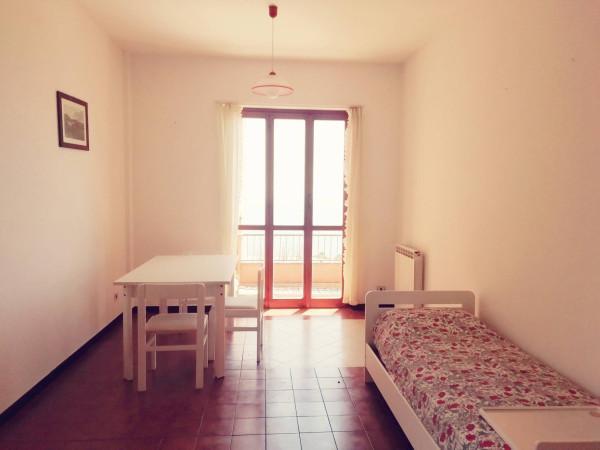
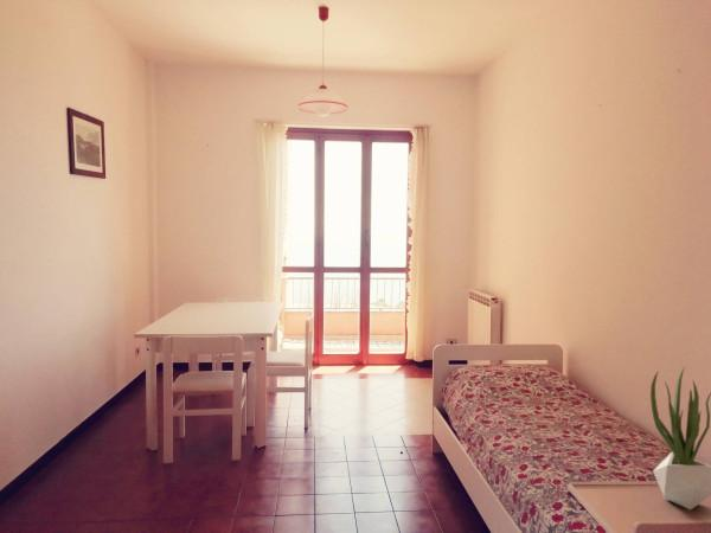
+ potted plant [649,366,711,510]
